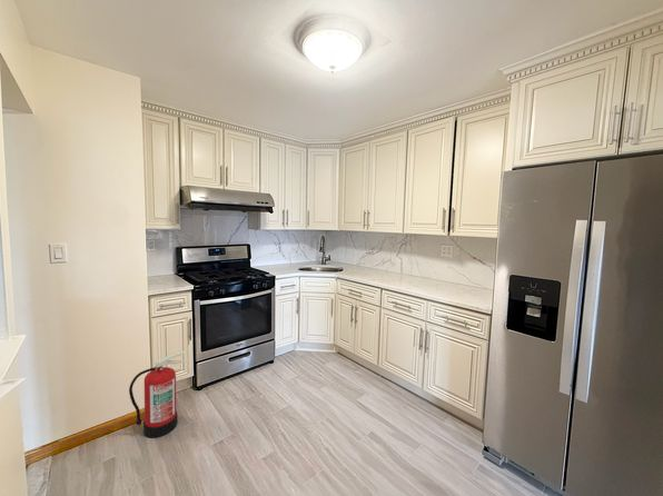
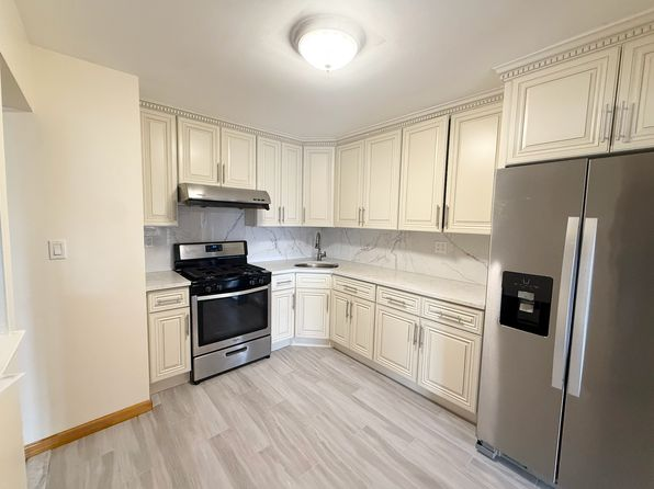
- fire extinguisher [128,350,190,439]
